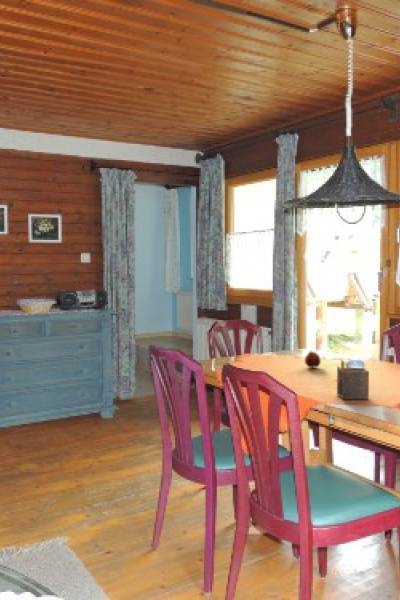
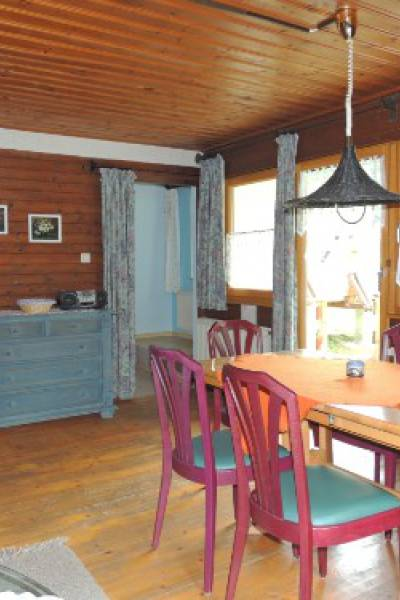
- napkin holder [336,358,370,400]
- fruit [304,350,322,369]
